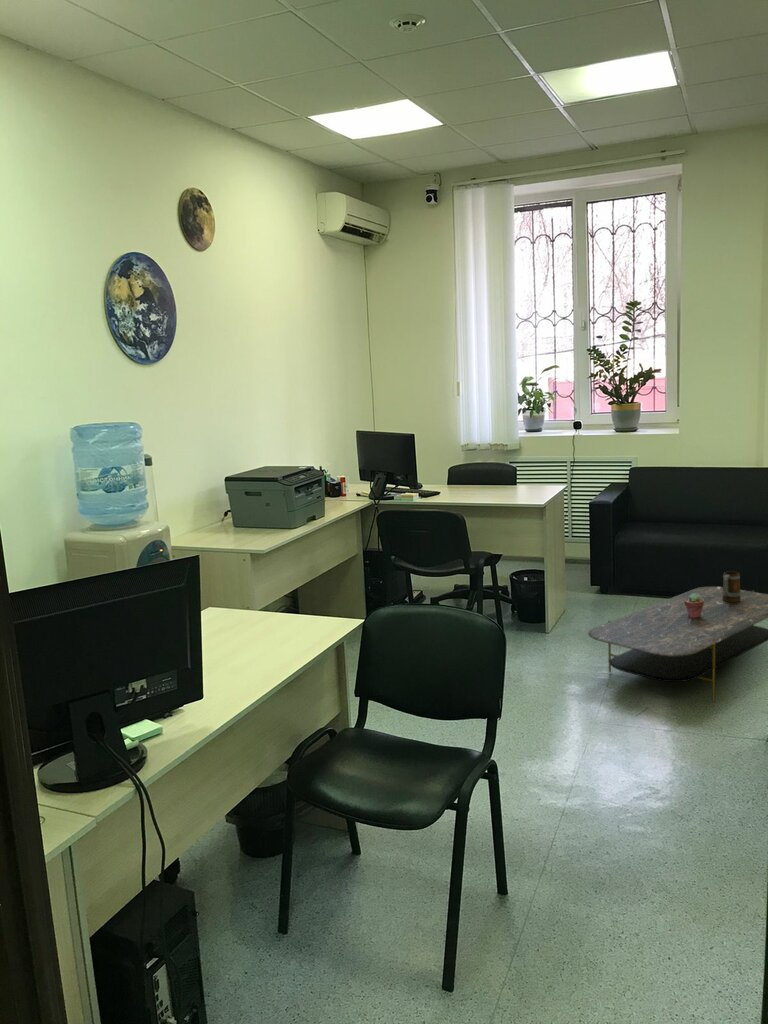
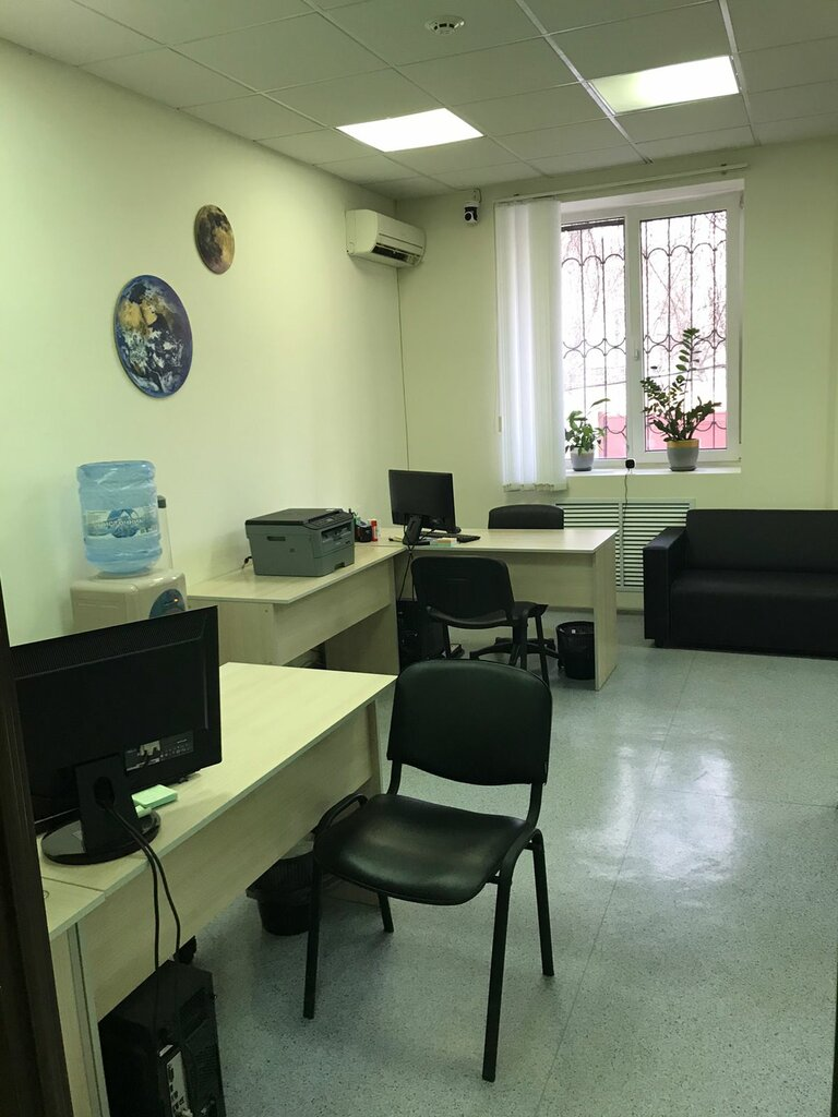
- coffee table [587,586,768,702]
- mug [722,571,741,602]
- potted succulent [684,593,704,618]
